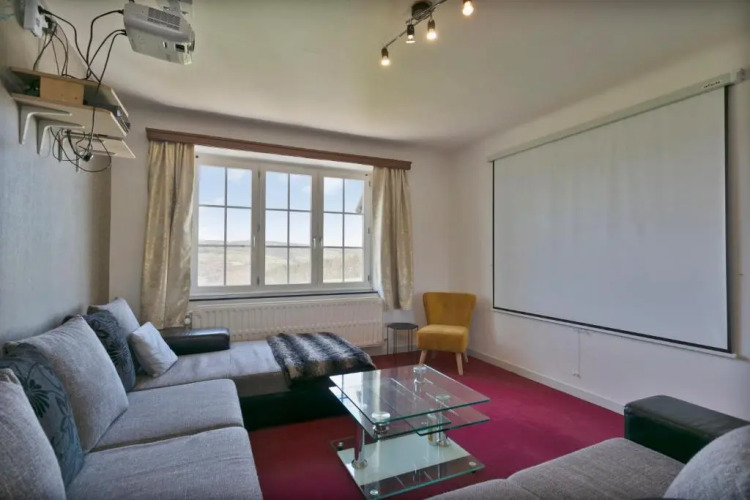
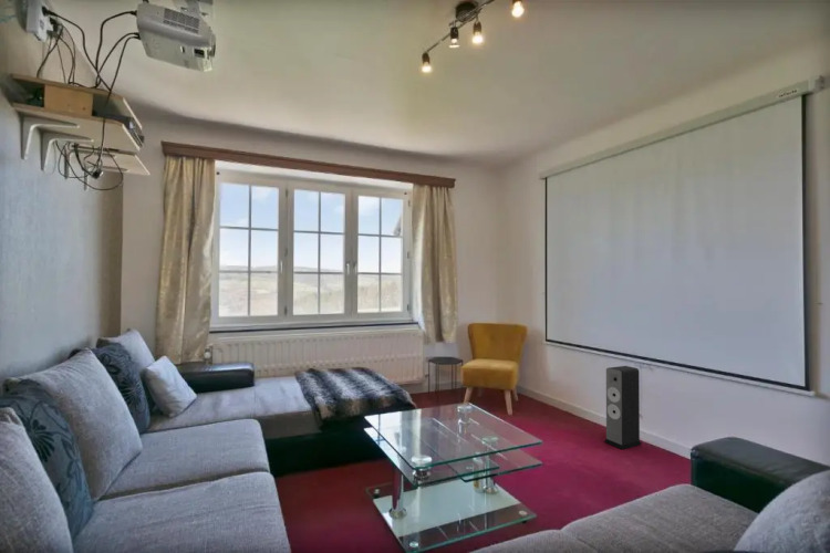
+ speaker [603,365,643,450]
